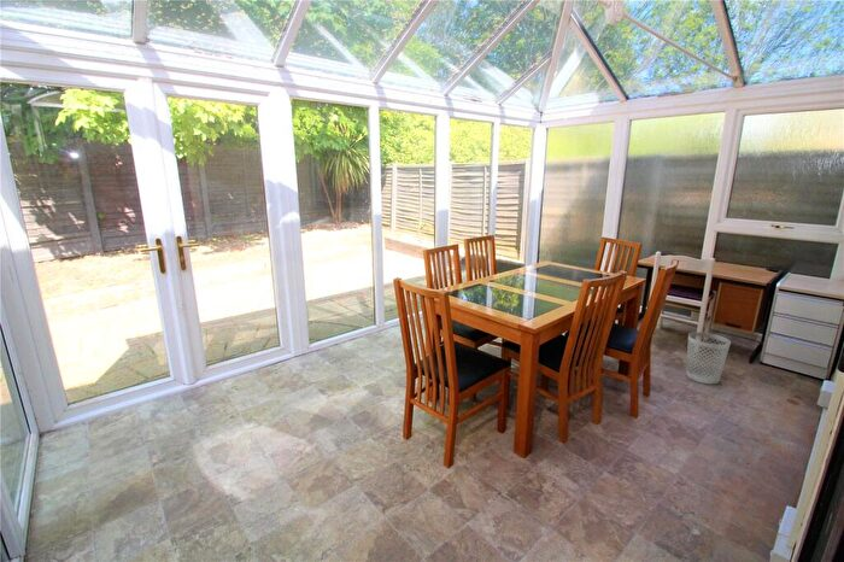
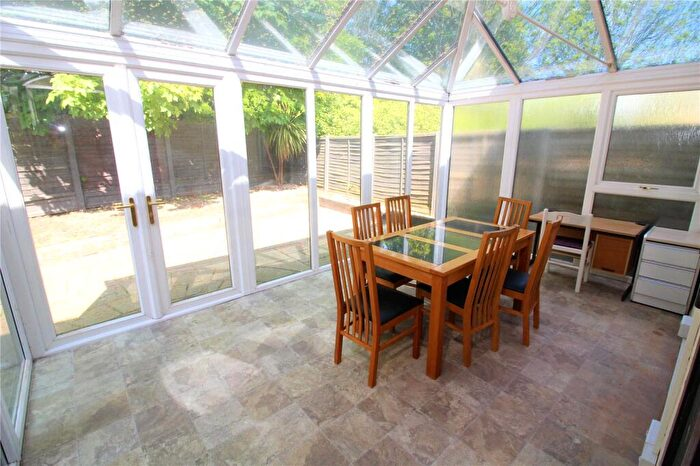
- wastebasket [685,332,732,385]
